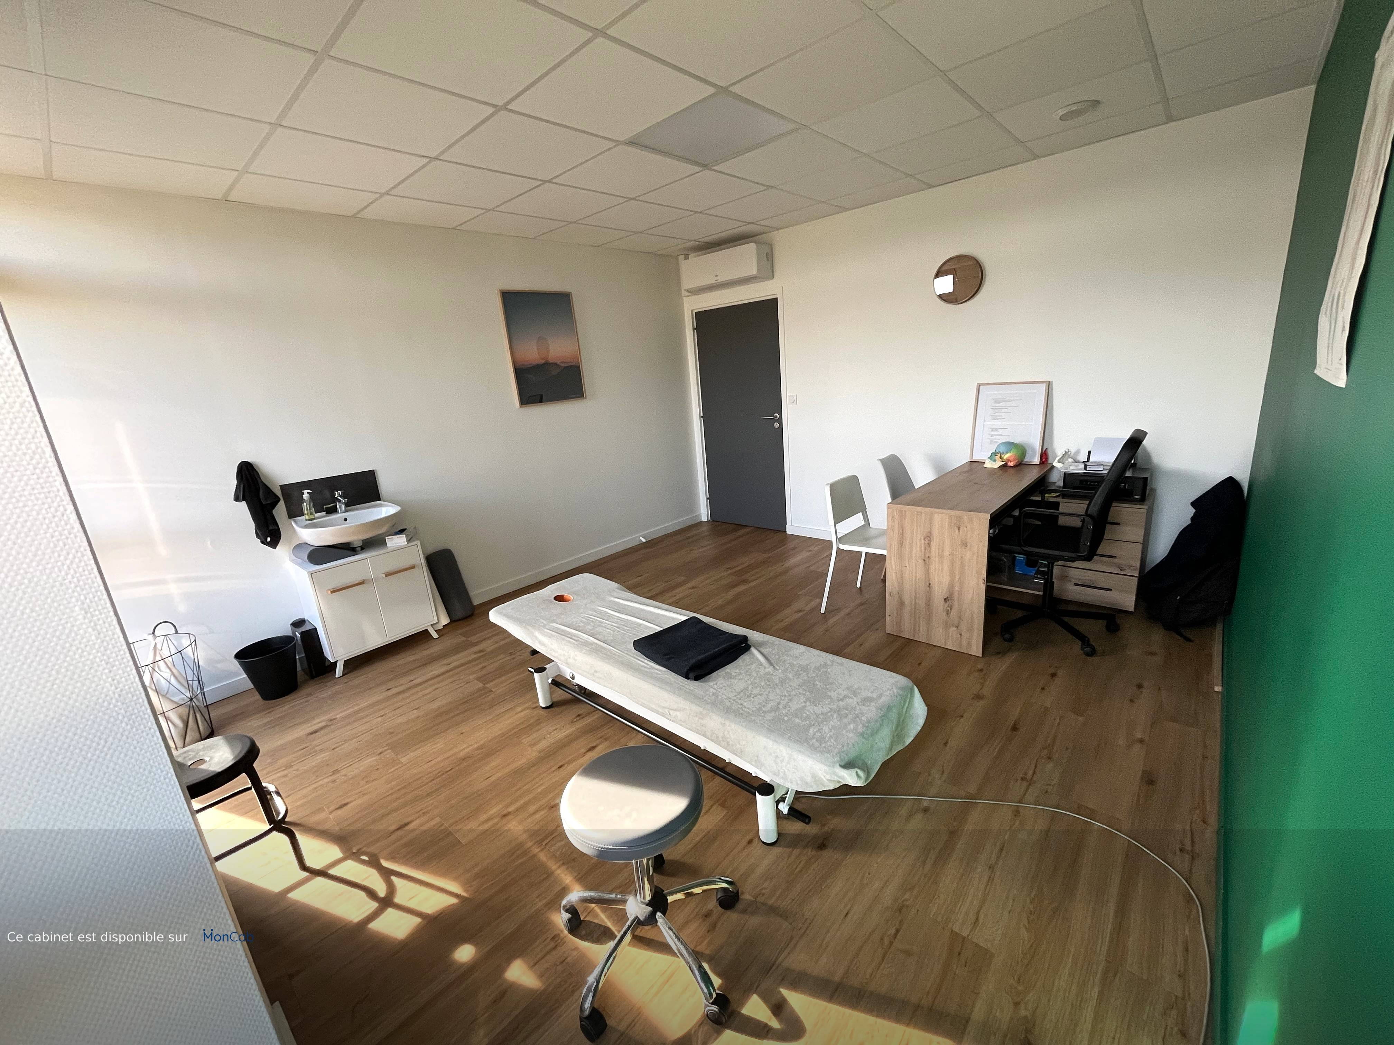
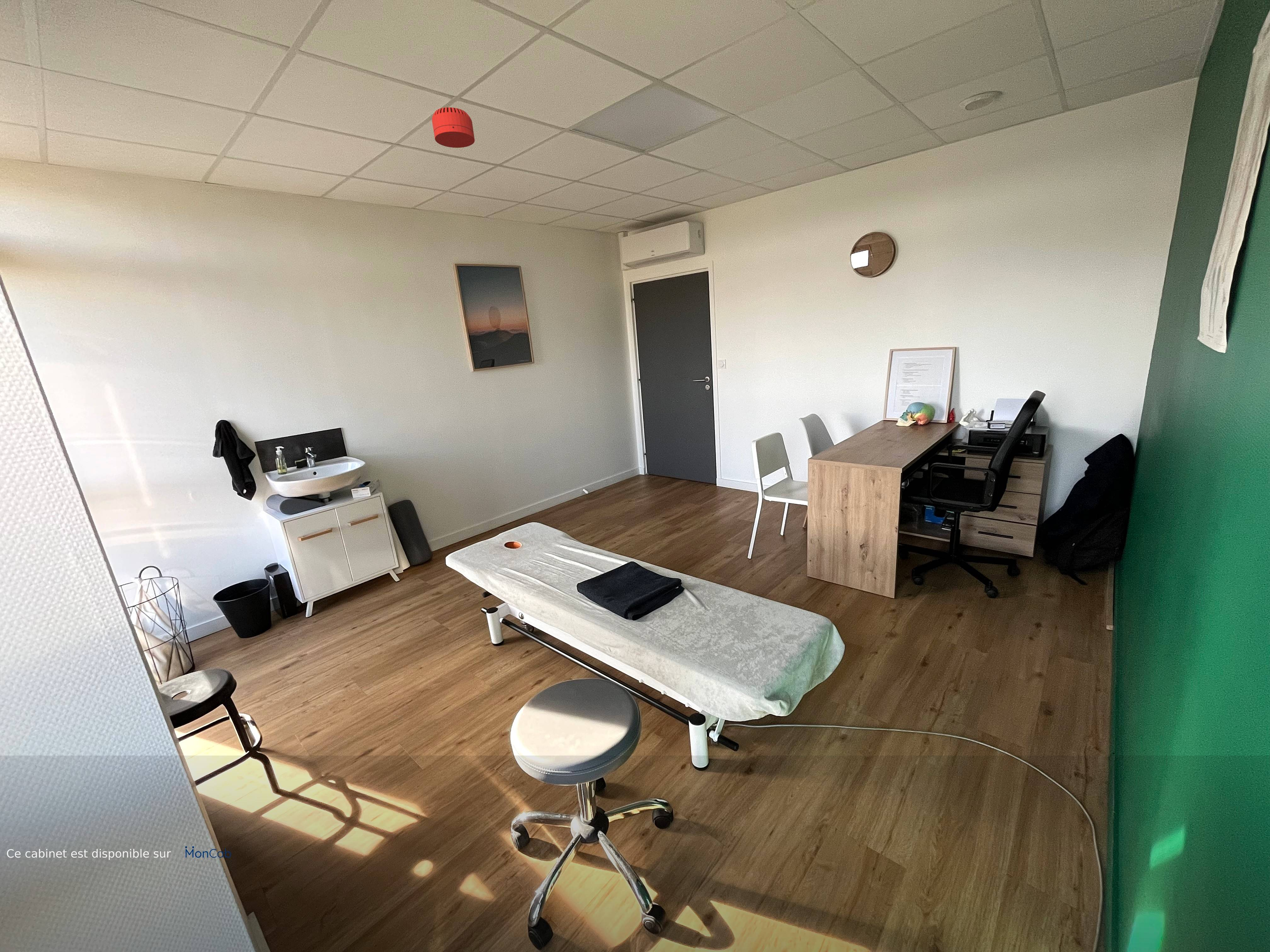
+ smoke detector [432,107,475,148]
